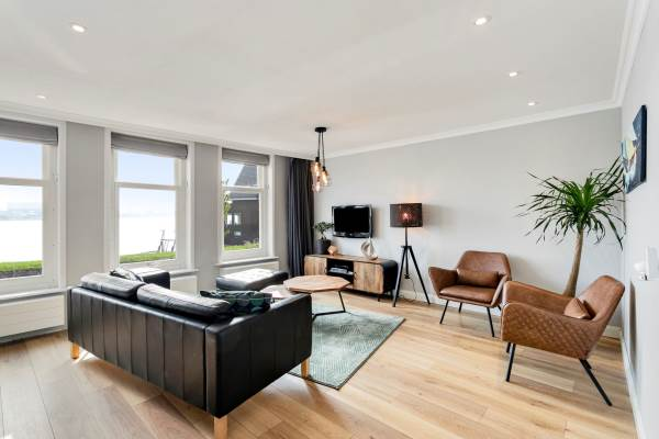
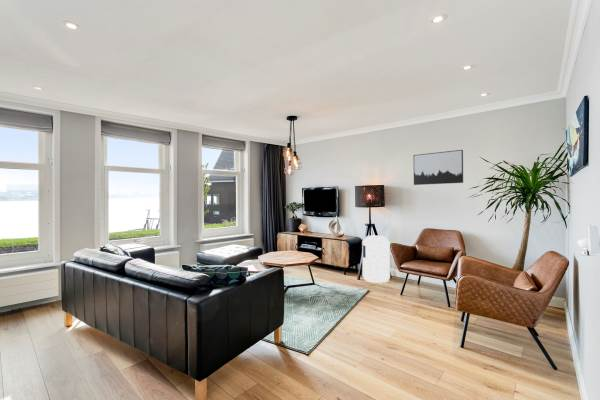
+ air purifier [361,235,391,284]
+ wall art [412,149,464,186]
